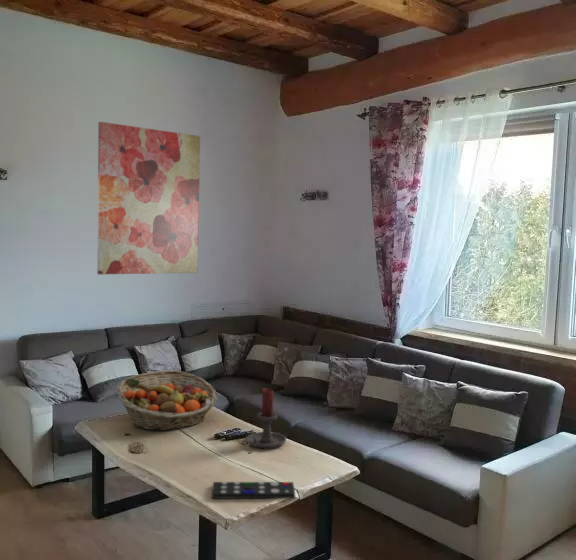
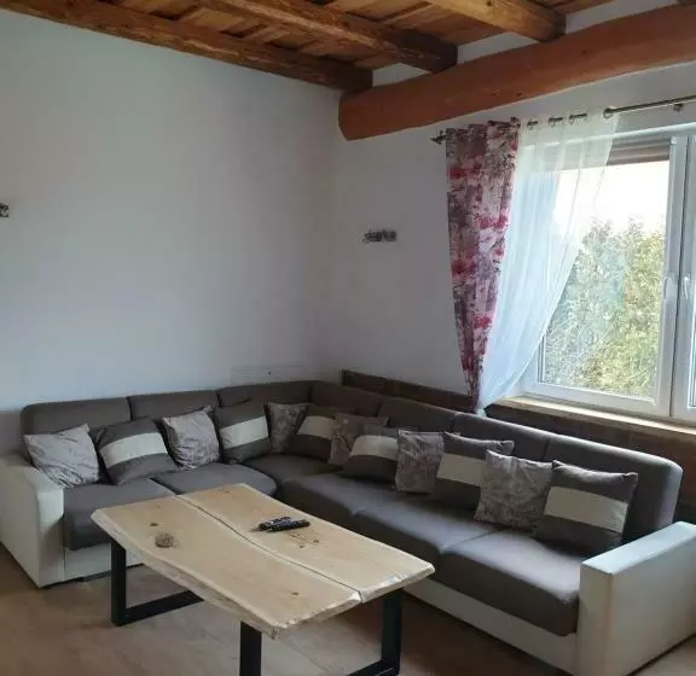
- fruit basket [116,370,218,432]
- wall art [96,121,201,275]
- candle holder [242,387,287,449]
- remote control [211,481,296,499]
